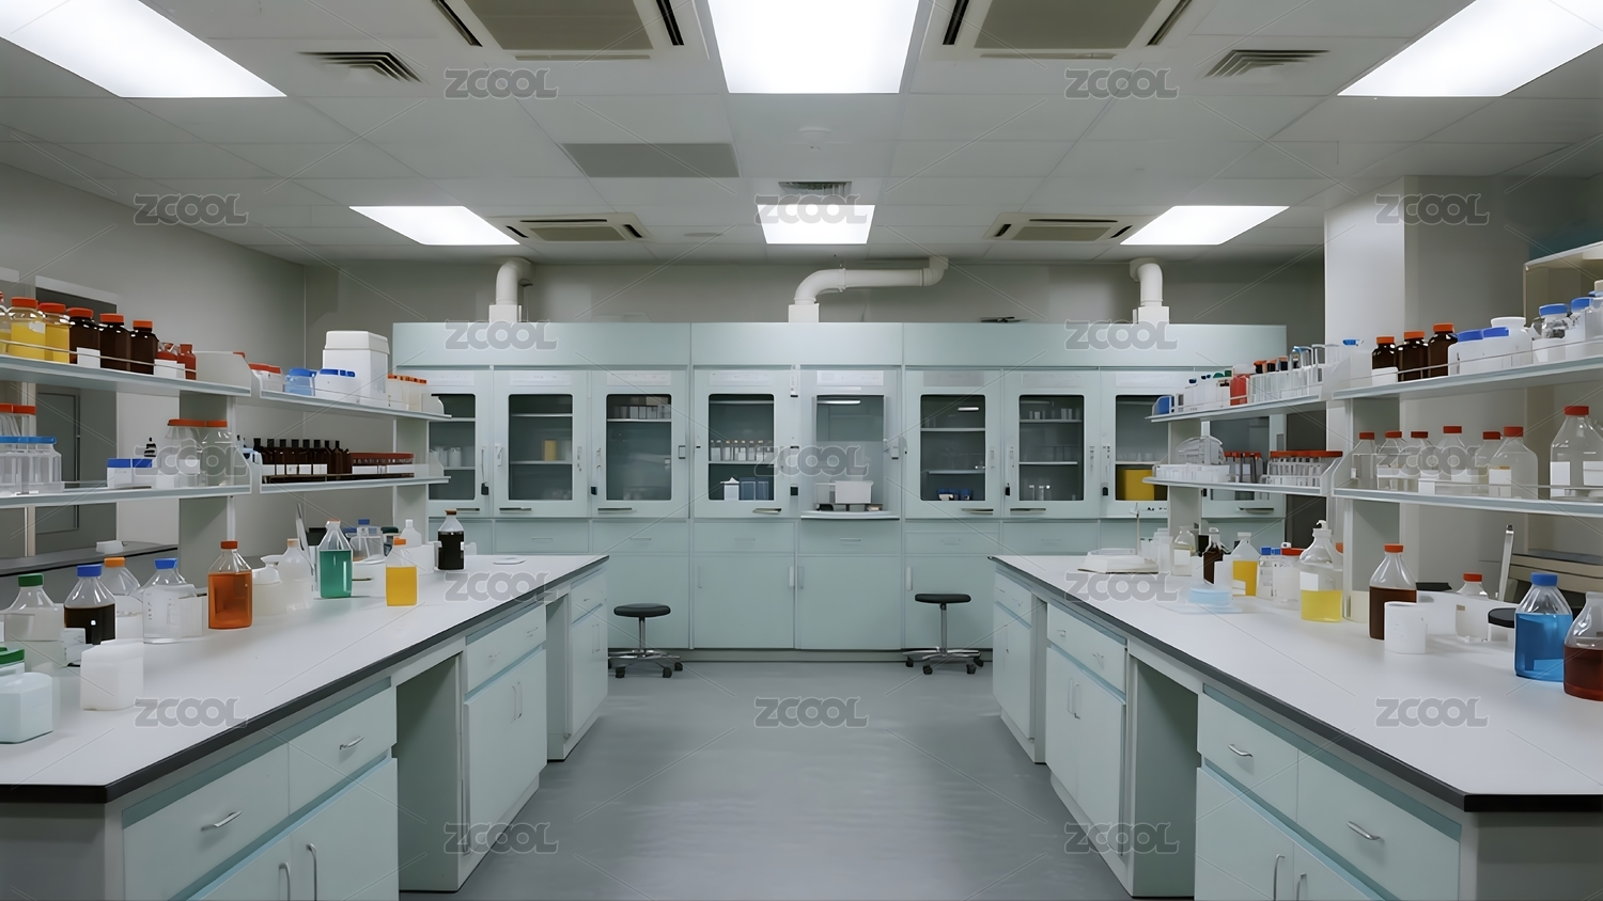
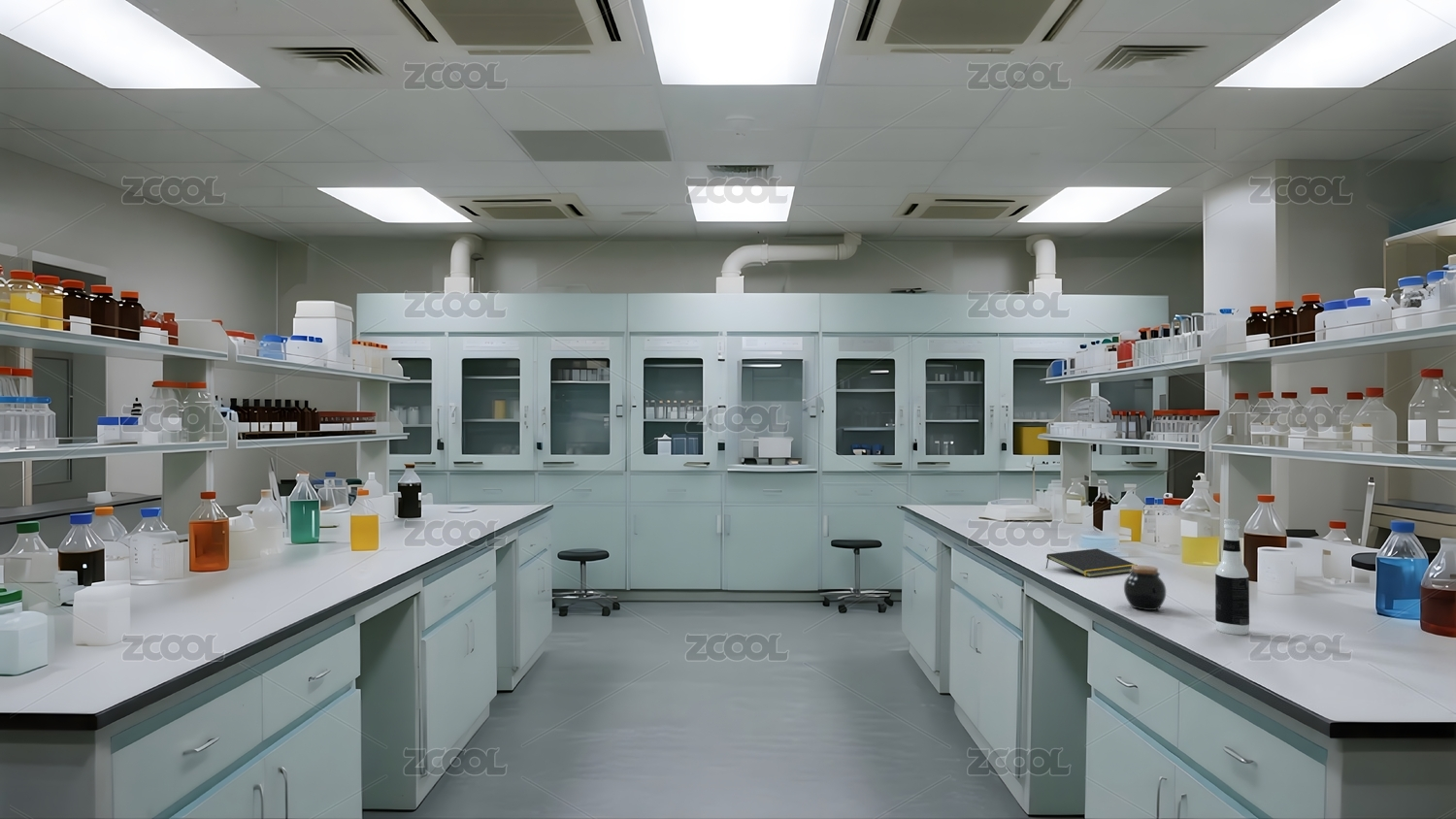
+ root beer [1214,518,1250,636]
+ notepad [1044,547,1139,578]
+ jar [1123,565,1167,611]
